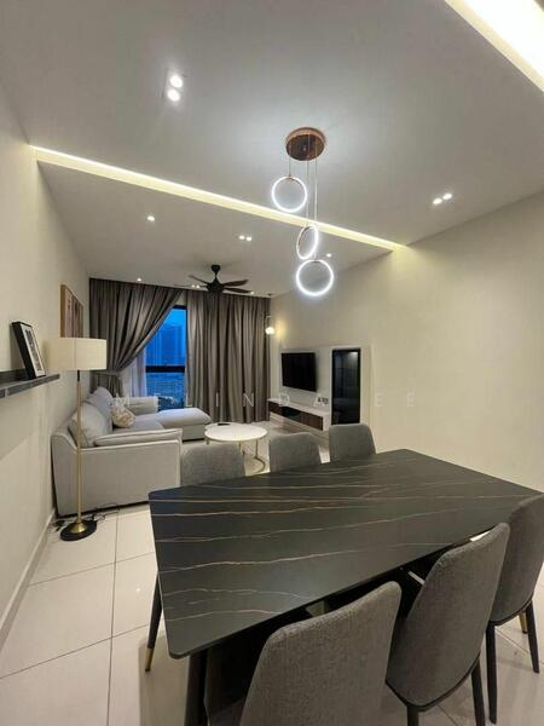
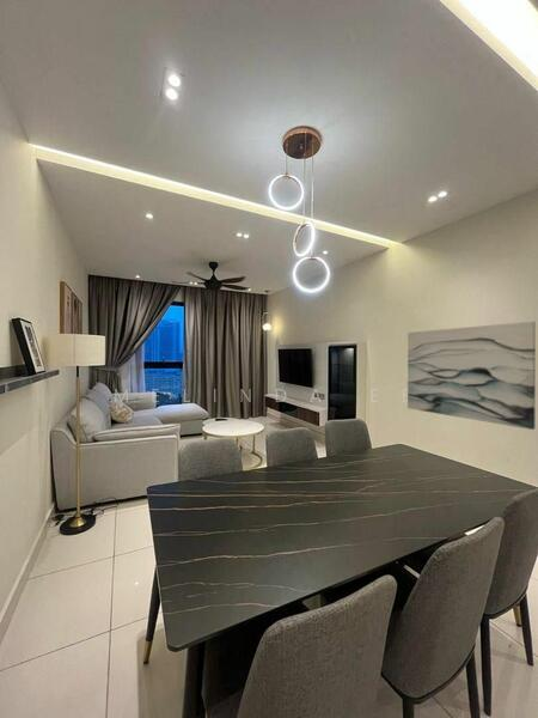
+ wall art [406,321,537,431]
